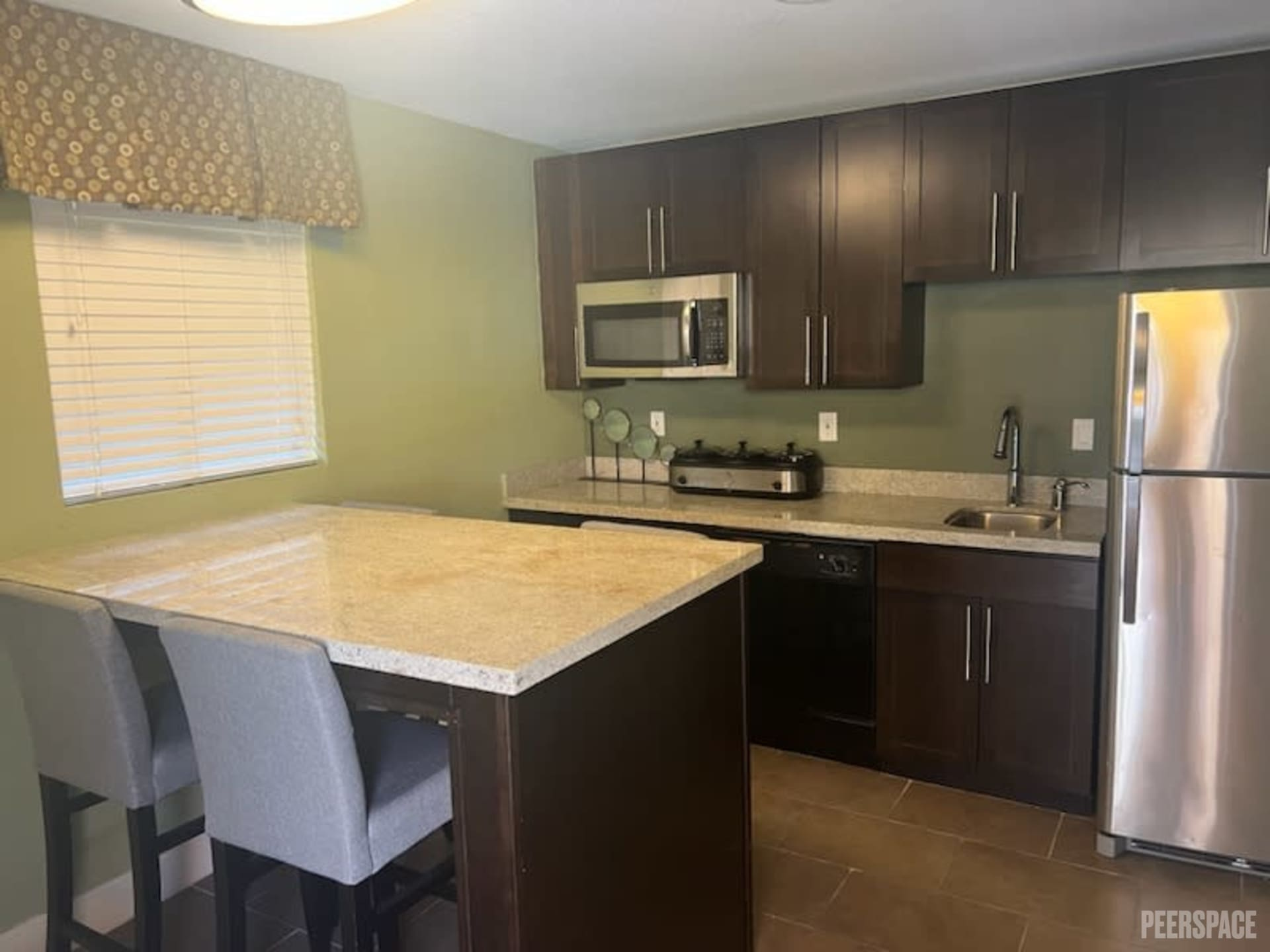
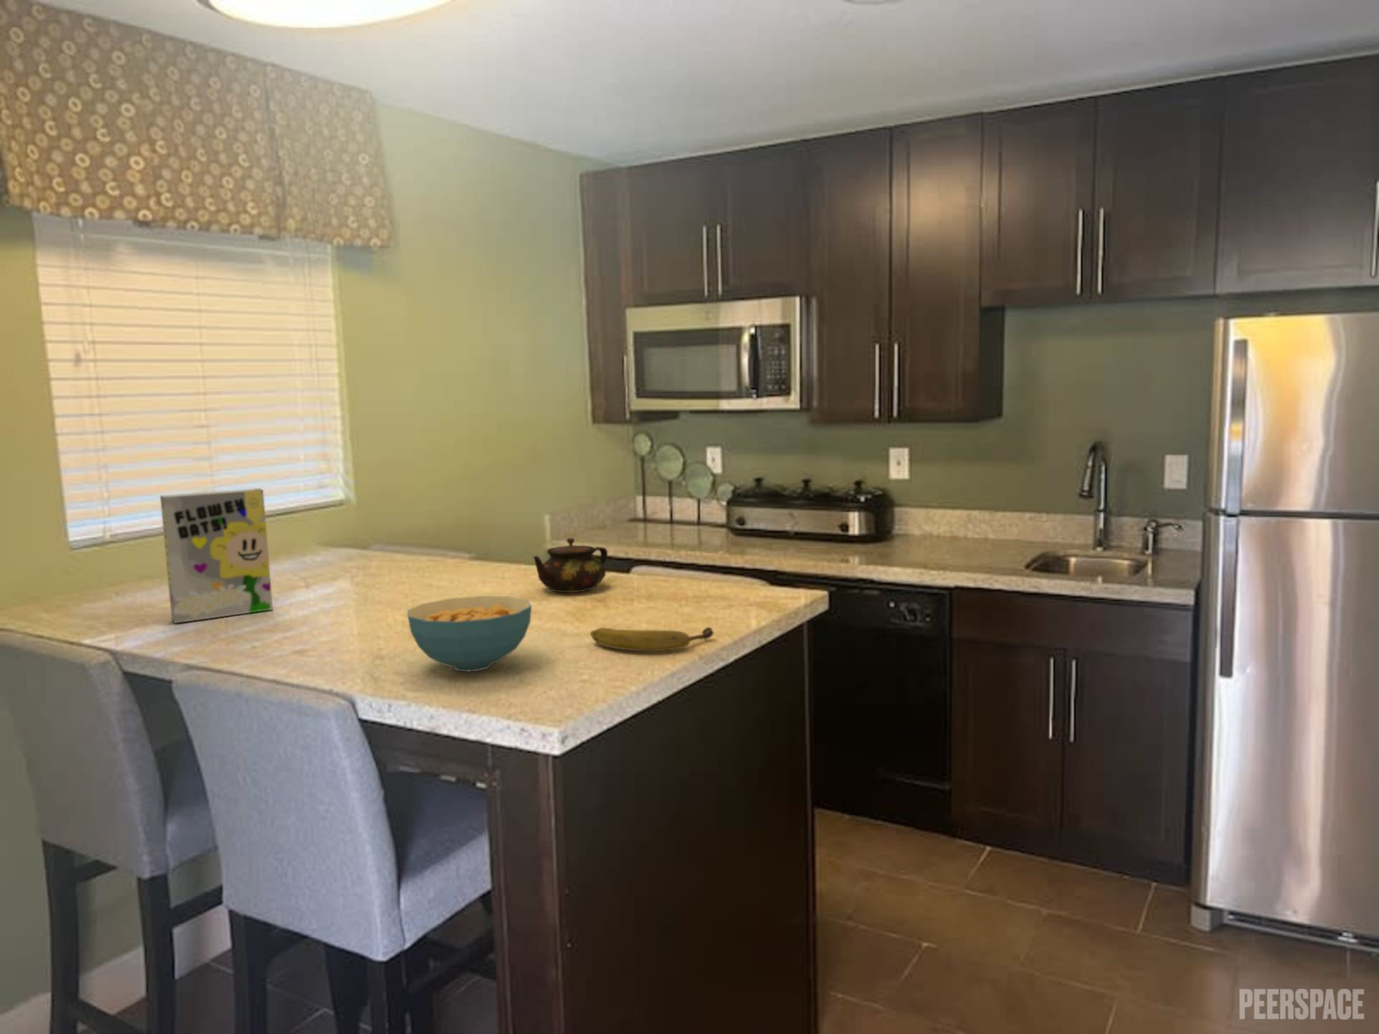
+ teapot [531,538,608,593]
+ cereal box [160,488,274,625]
+ fruit [590,626,714,652]
+ cereal bowl [406,595,532,672]
